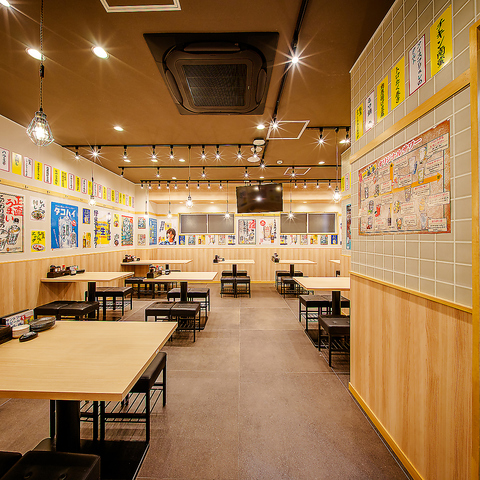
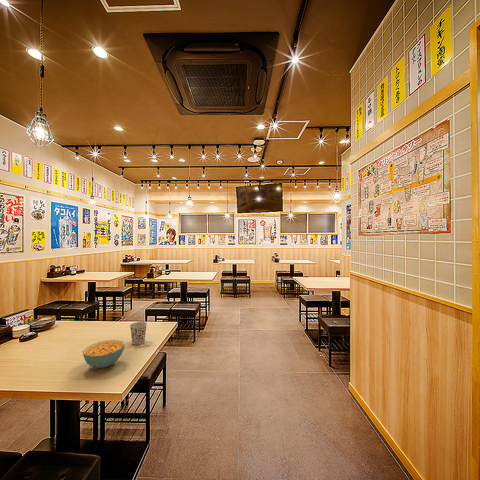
+ cup [129,321,148,346]
+ cereal bowl [82,339,126,369]
